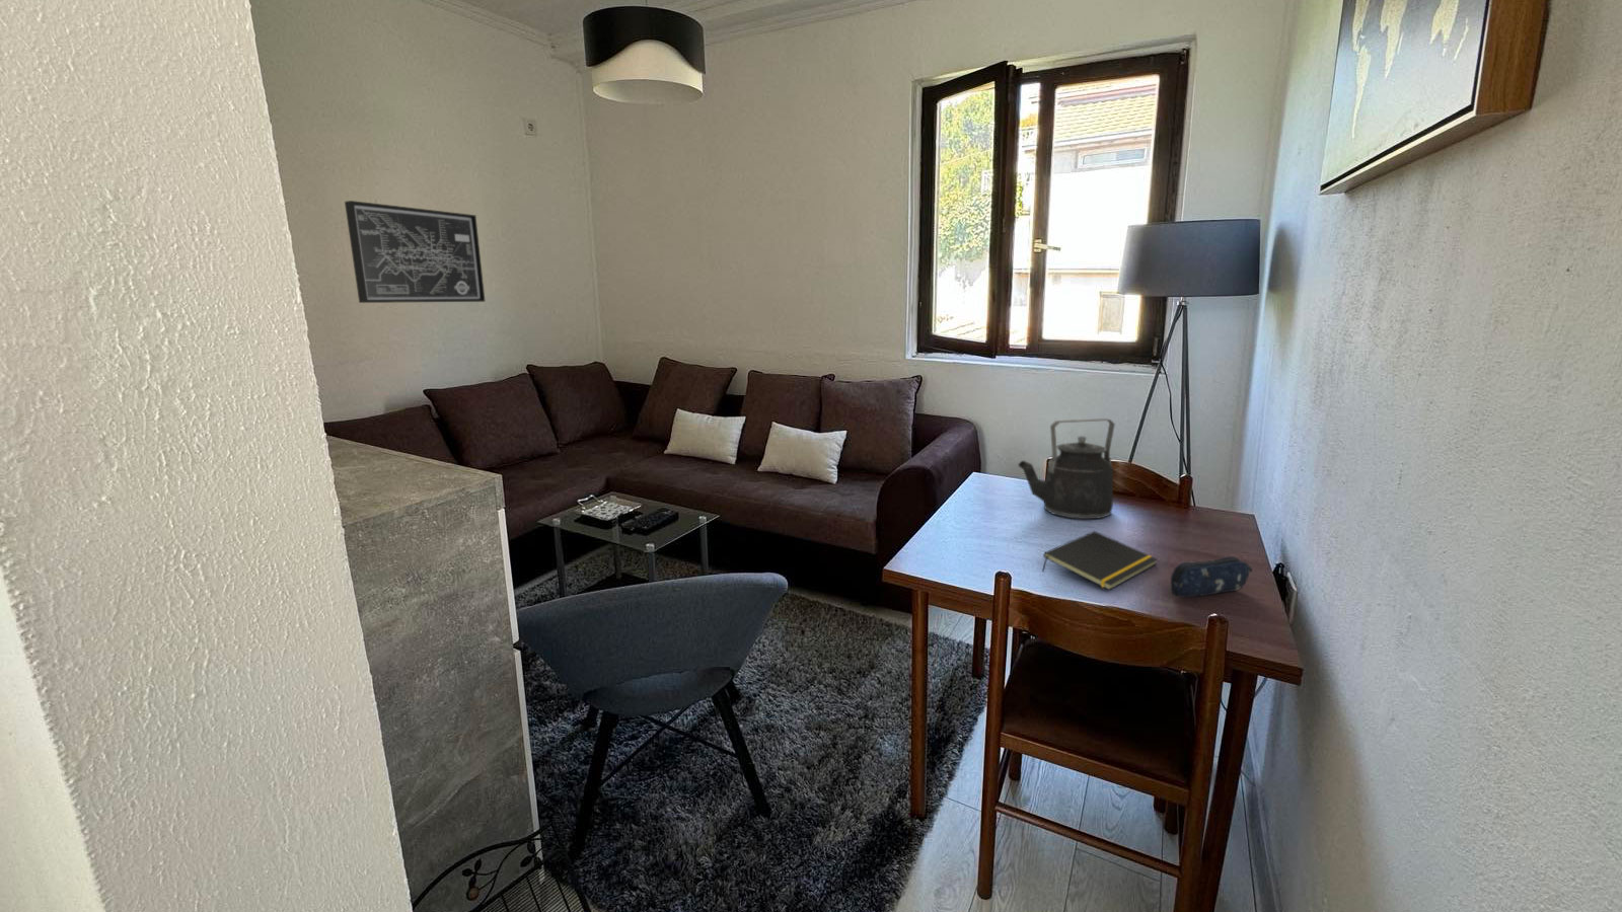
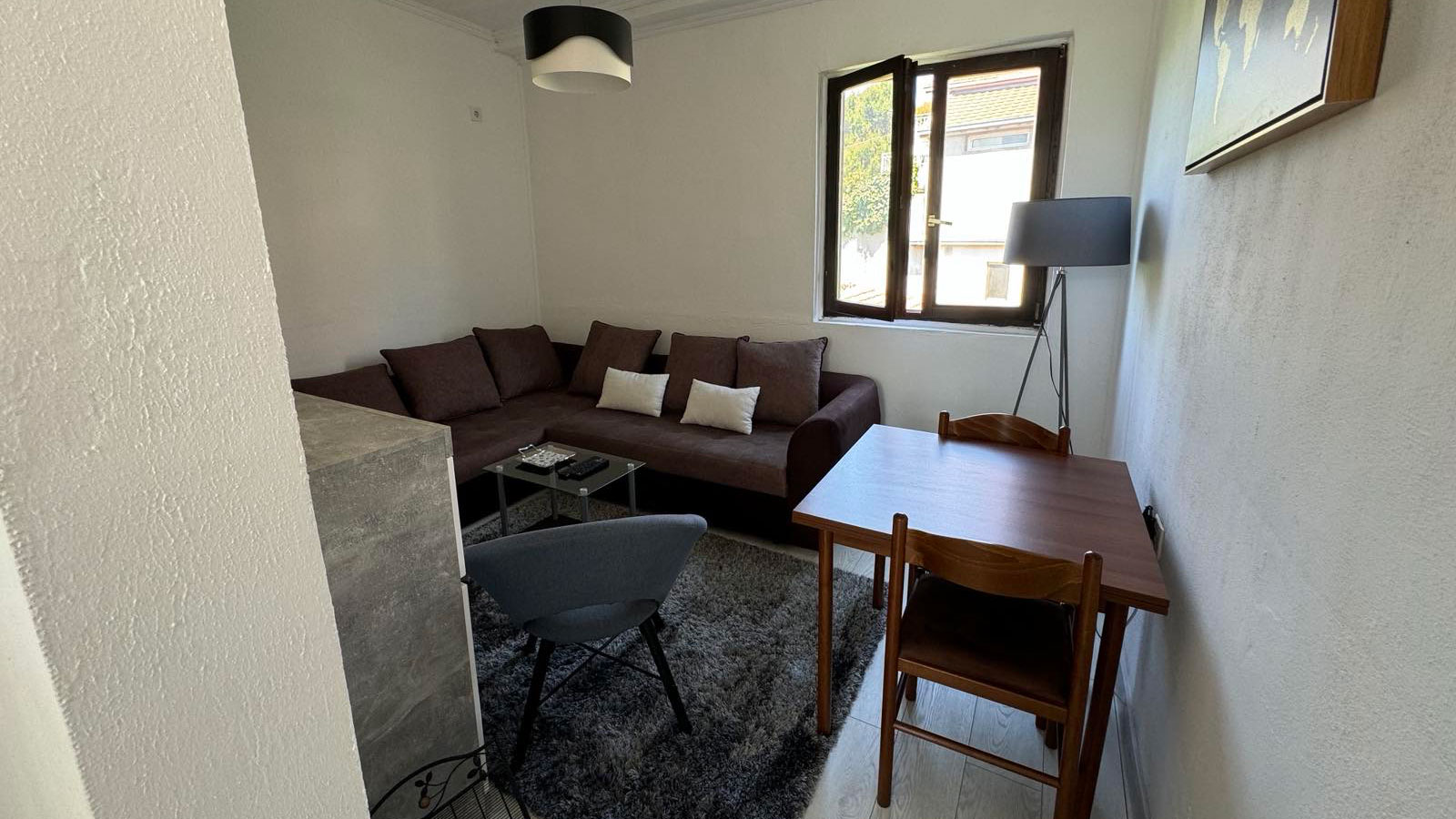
- wall art [343,199,486,304]
- kettle [1018,418,1116,520]
- pencil case [1170,556,1253,599]
- notepad [1042,530,1159,591]
